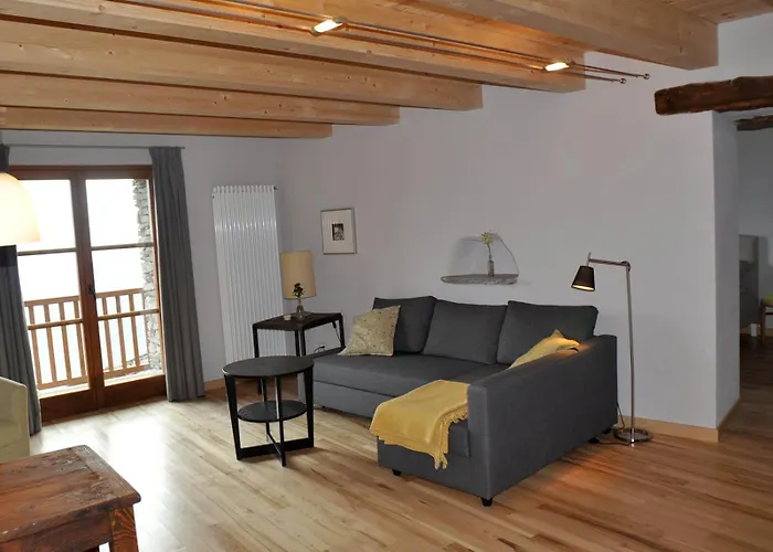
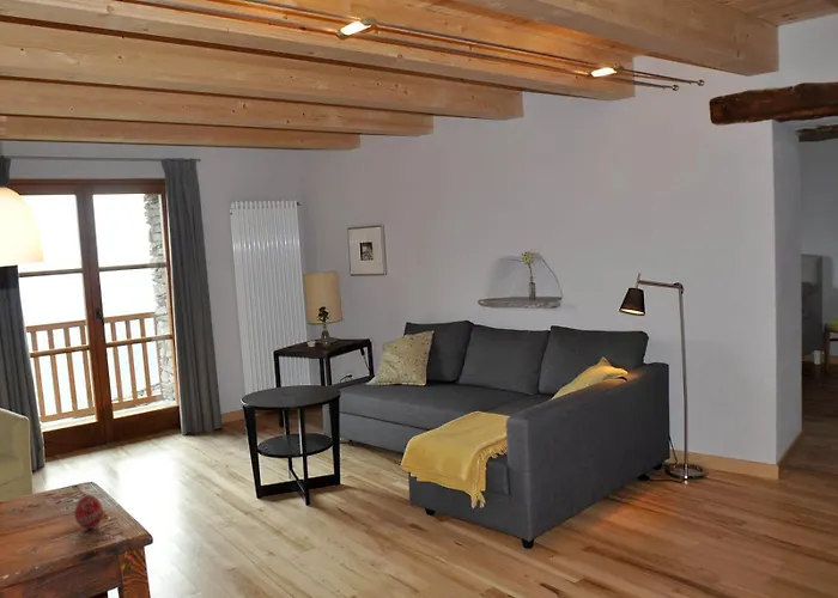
+ decorative egg [73,494,104,530]
